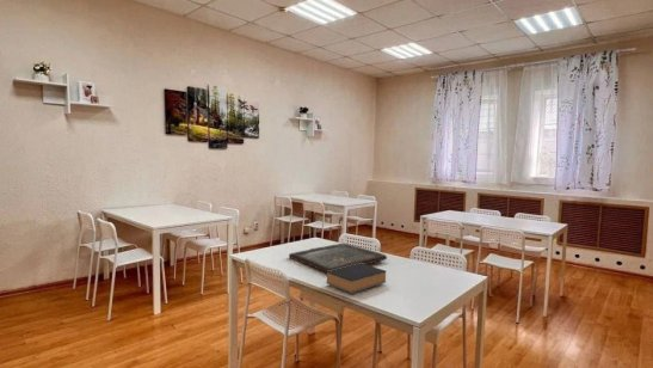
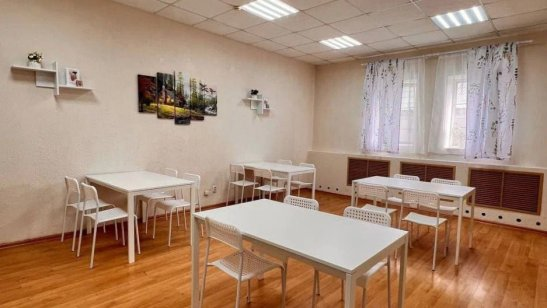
- board game [288,243,388,274]
- book [325,263,387,294]
